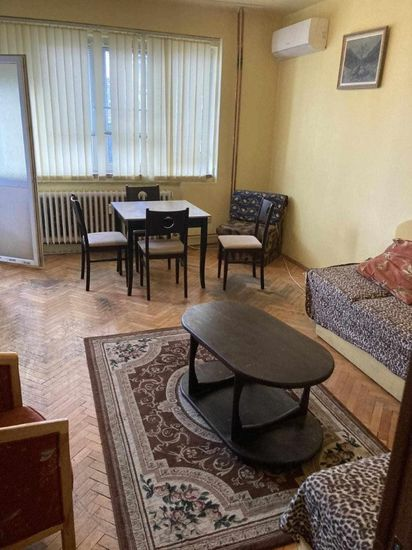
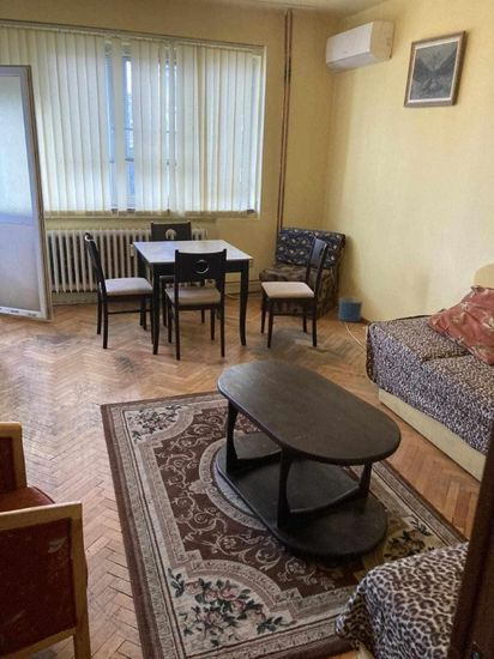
+ planter [338,296,363,324]
